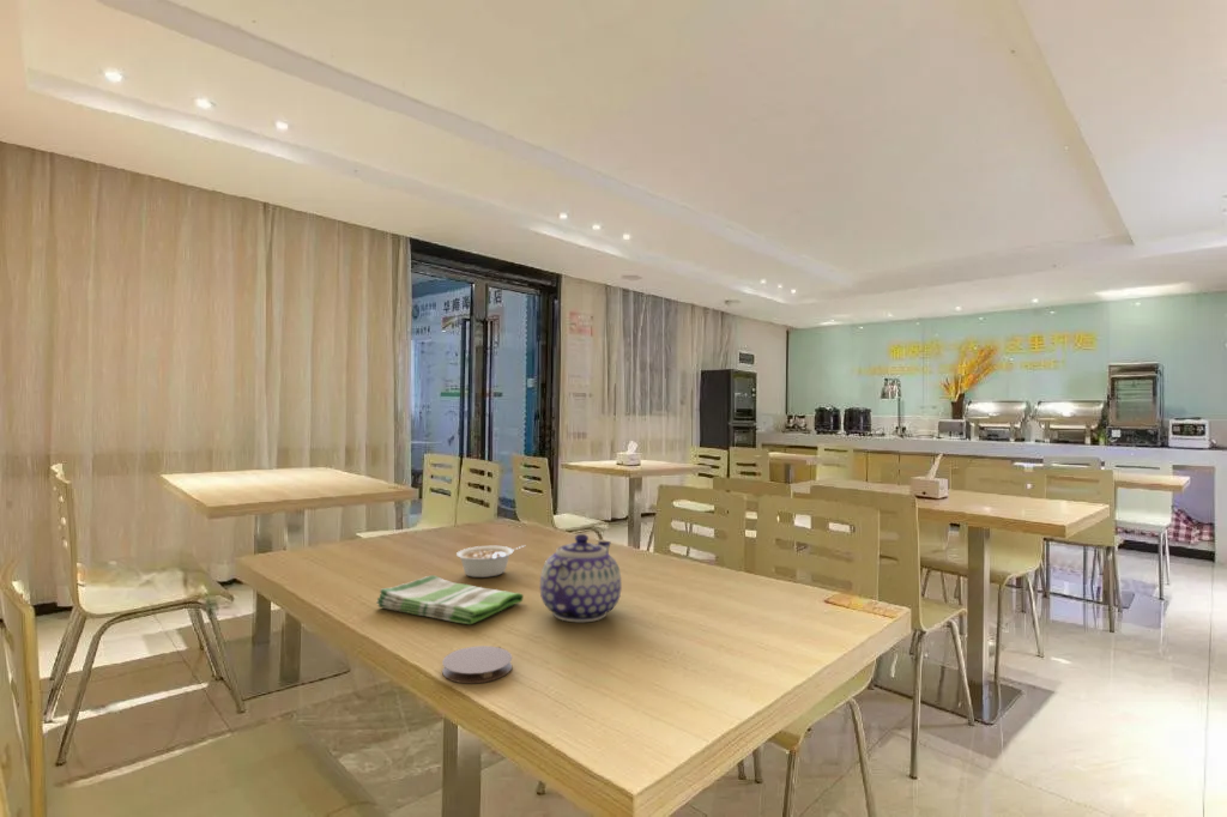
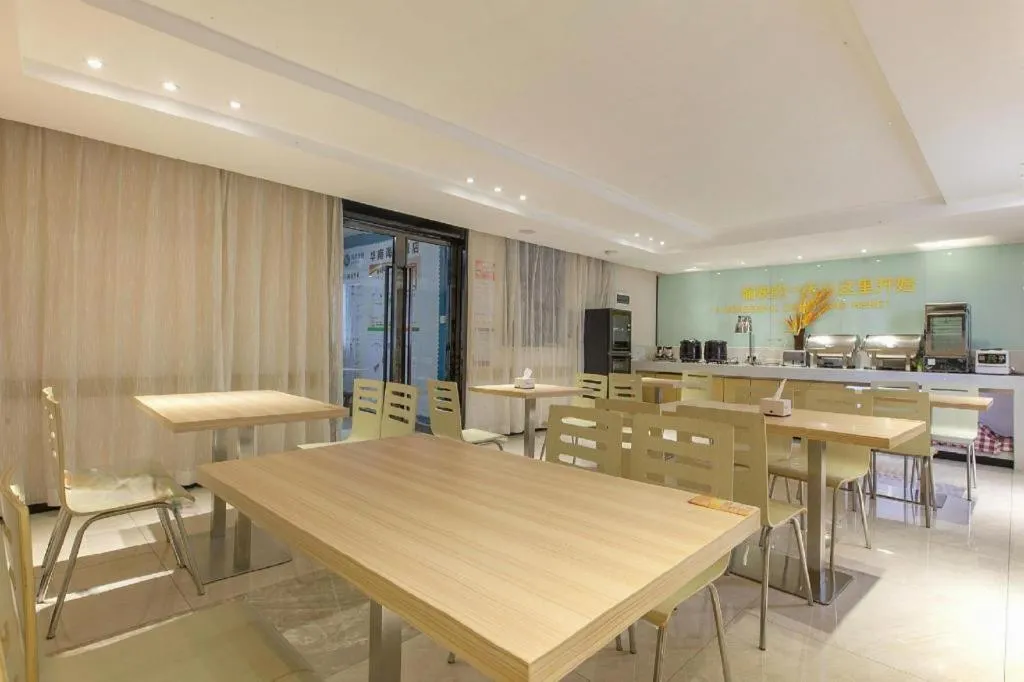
- coaster [441,644,513,684]
- dish towel [375,574,525,625]
- legume [455,544,526,579]
- teapot [539,533,622,623]
